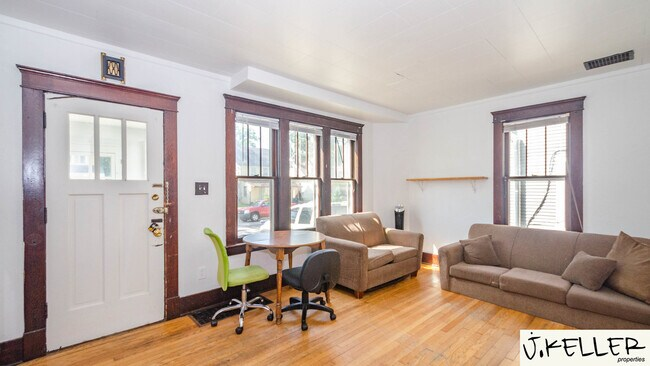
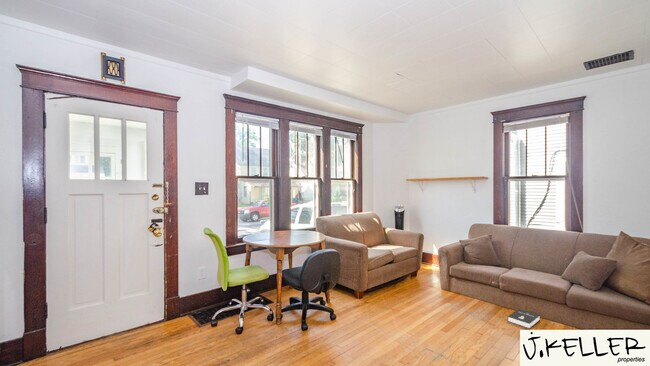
+ booklet [507,308,541,329]
